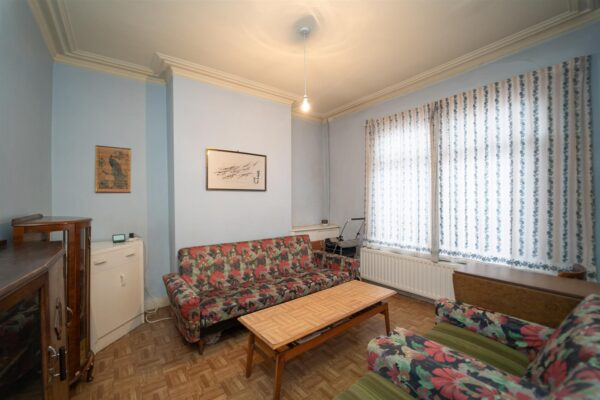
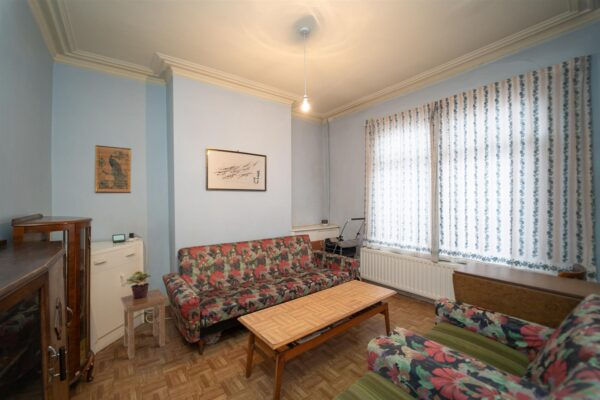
+ potted plant [125,270,152,299]
+ stool [120,288,169,360]
